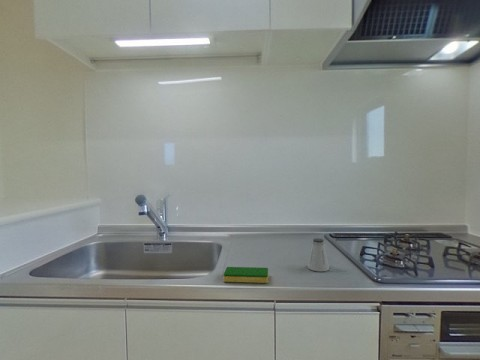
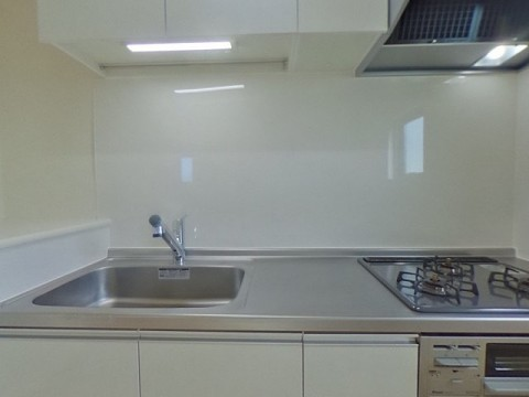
- dish sponge [223,266,269,284]
- saltshaker [307,237,330,272]
